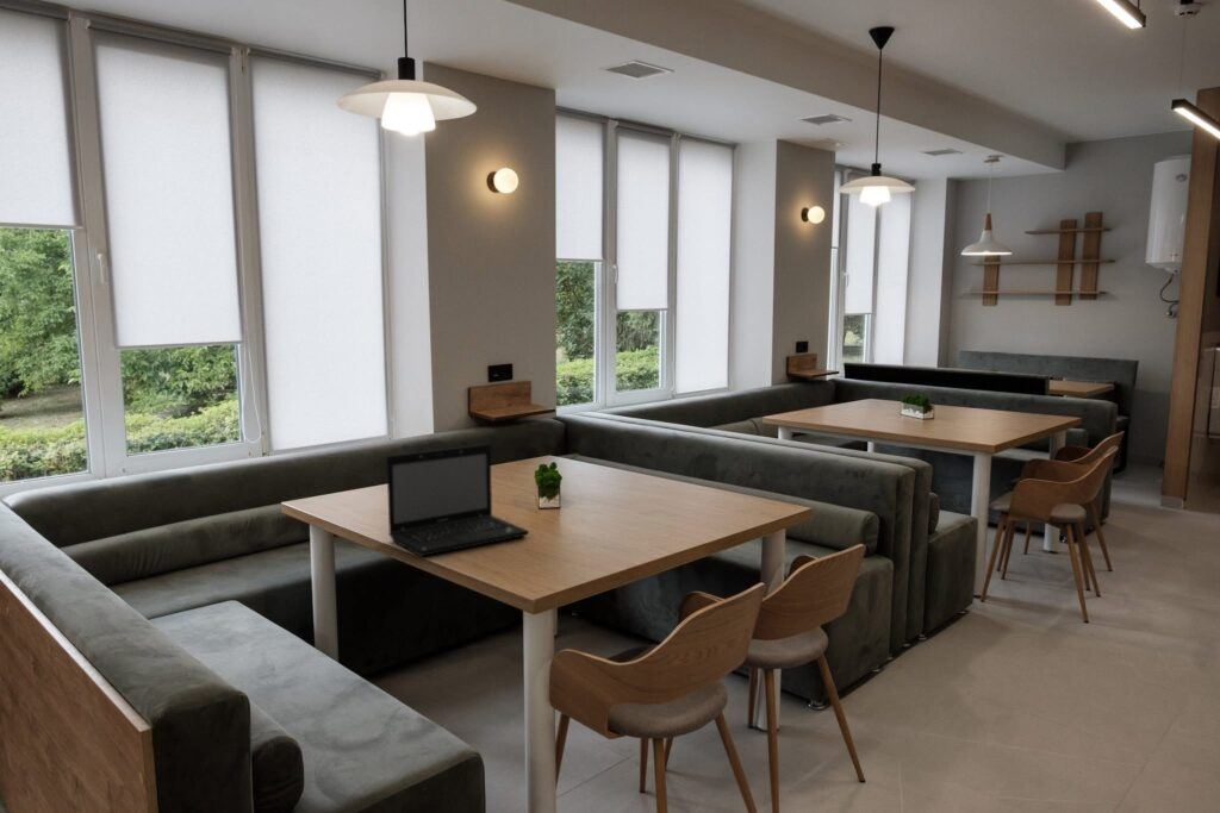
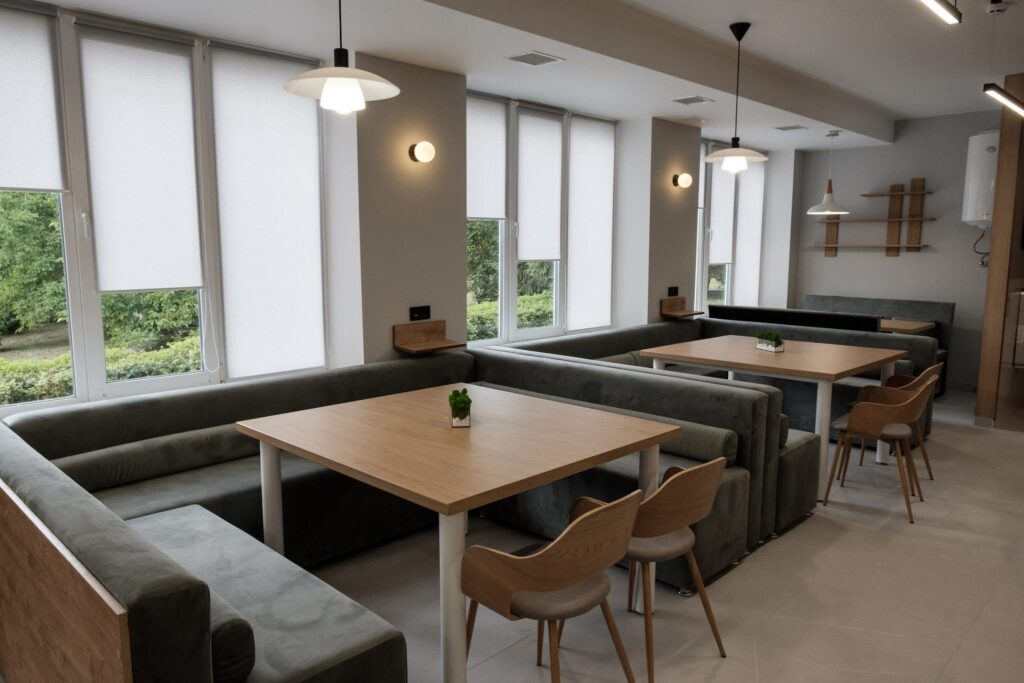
- laptop [386,443,530,557]
